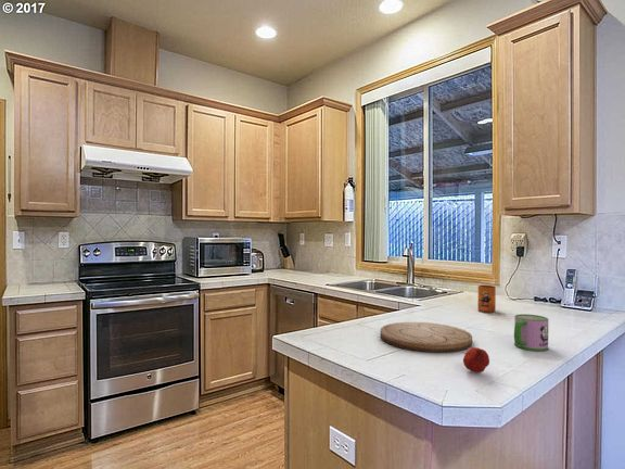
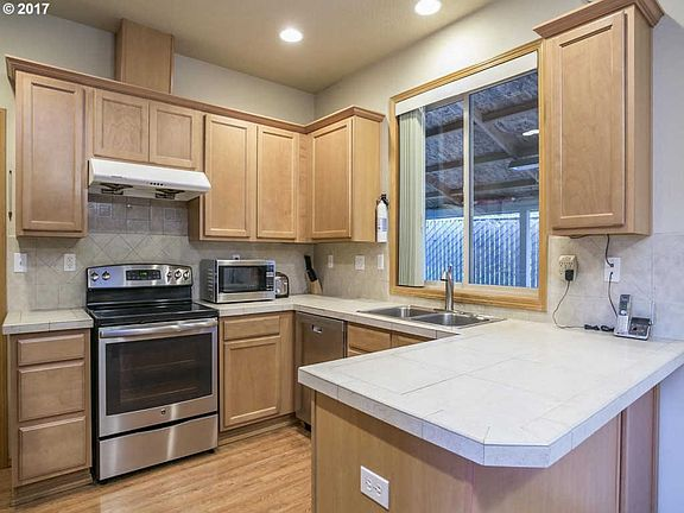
- fruit [462,346,490,373]
- mug [513,313,549,352]
- mug [476,284,497,314]
- cutting board [380,321,473,353]
